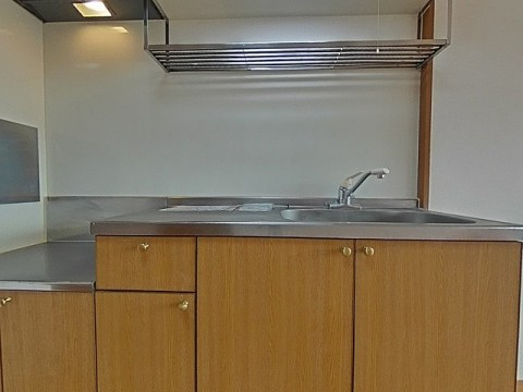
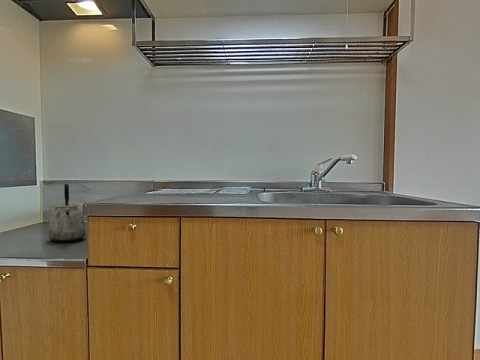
+ kettle [48,183,86,243]
